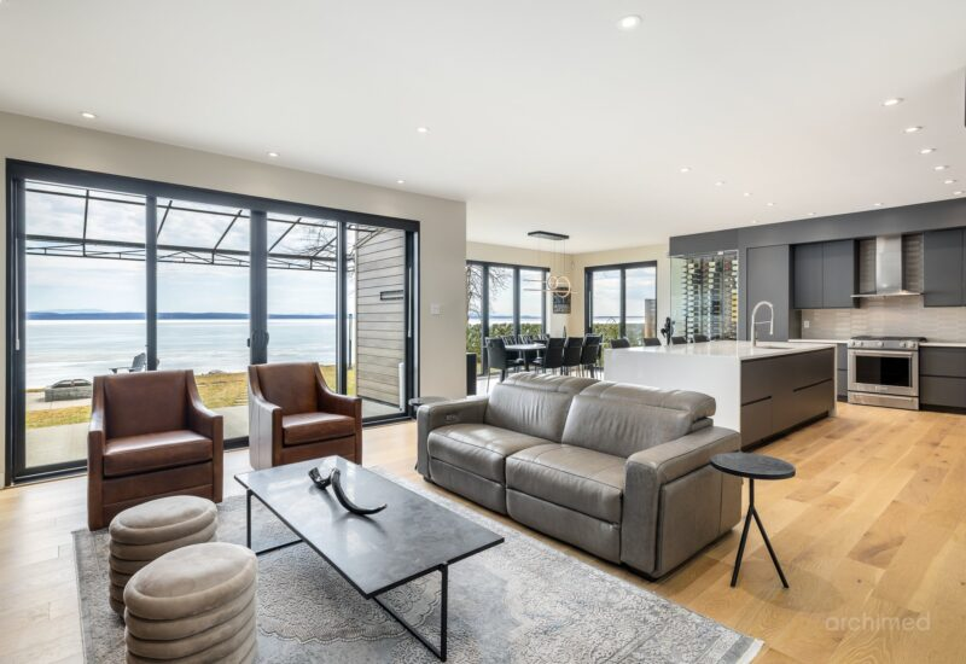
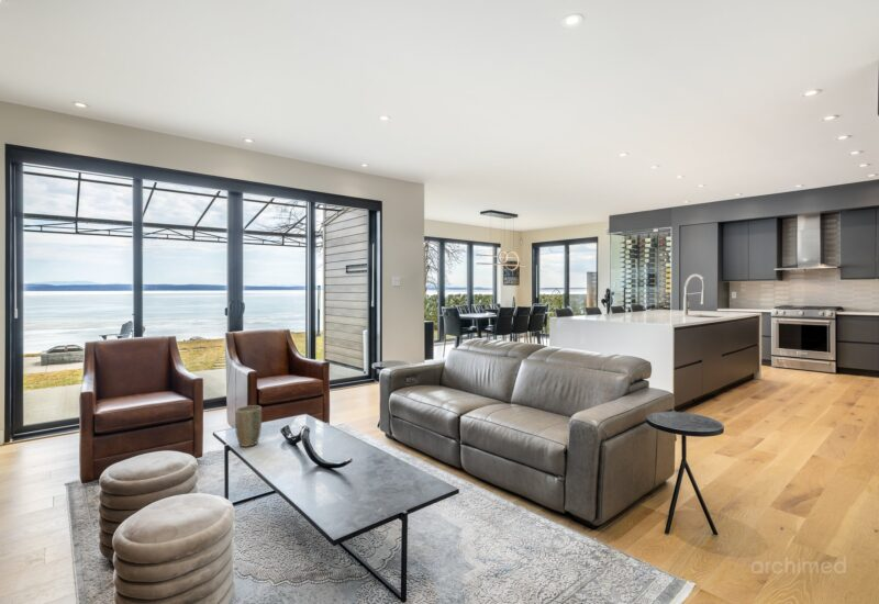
+ plant pot [234,404,263,448]
